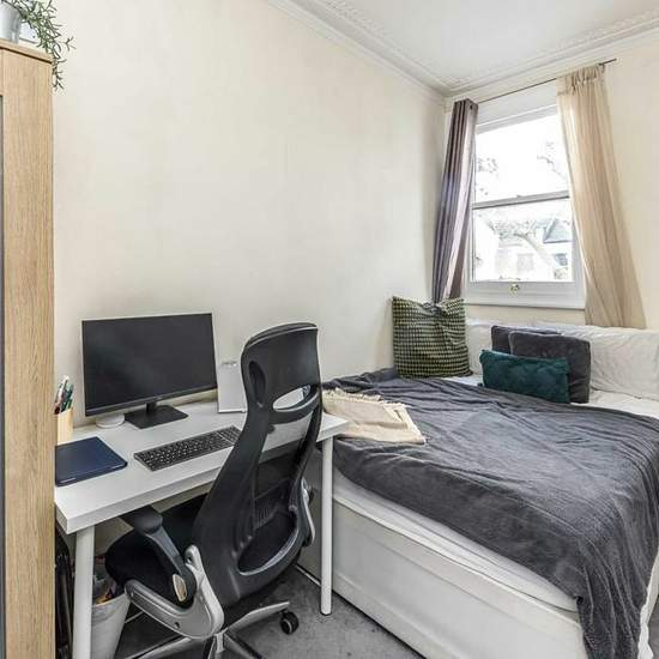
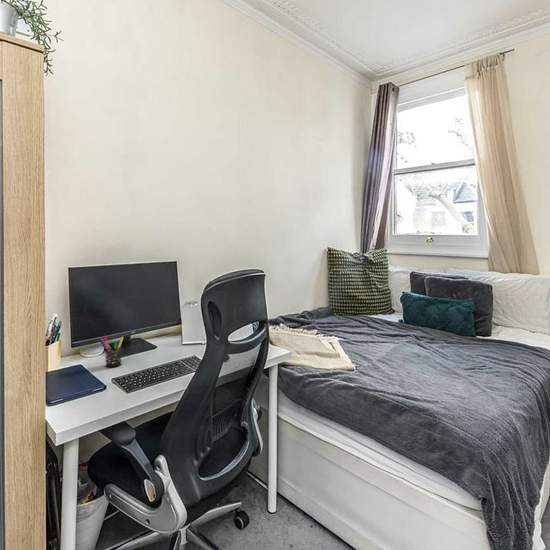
+ pen holder [99,335,125,368]
